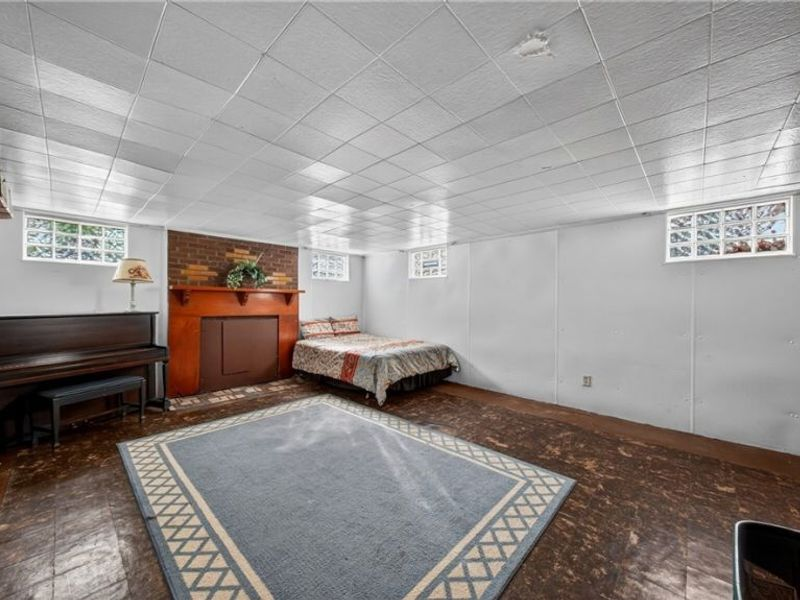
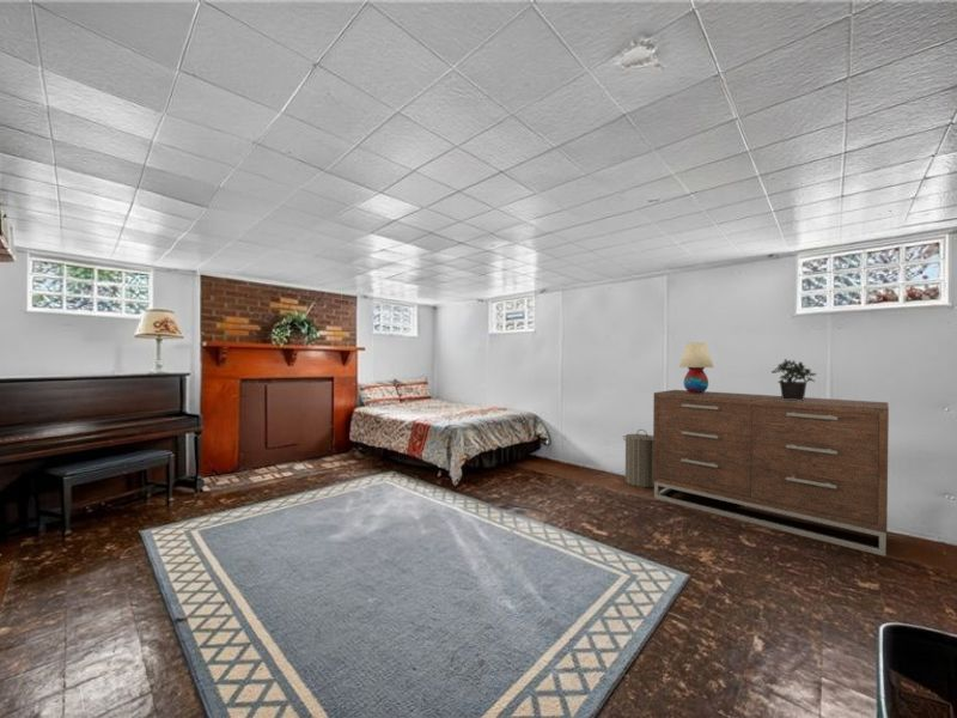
+ table lamp [678,341,714,394]
+ dresser [652,389,890,558]
+ laundry hamper [622,428,654,488]
+ potted plant [770,358,817,401]
